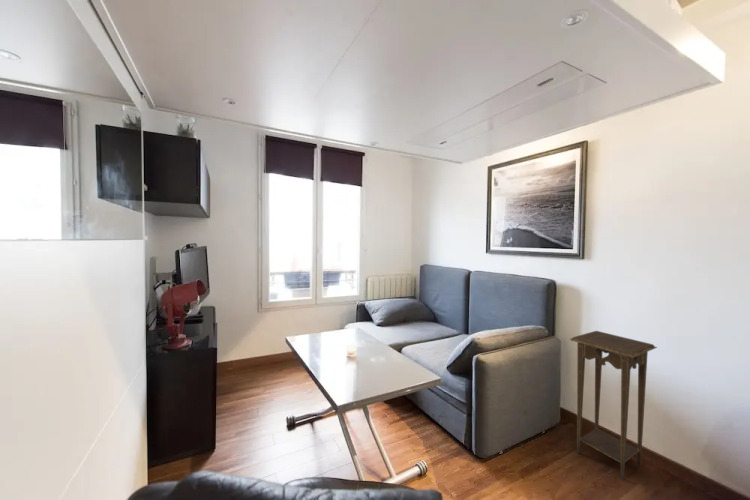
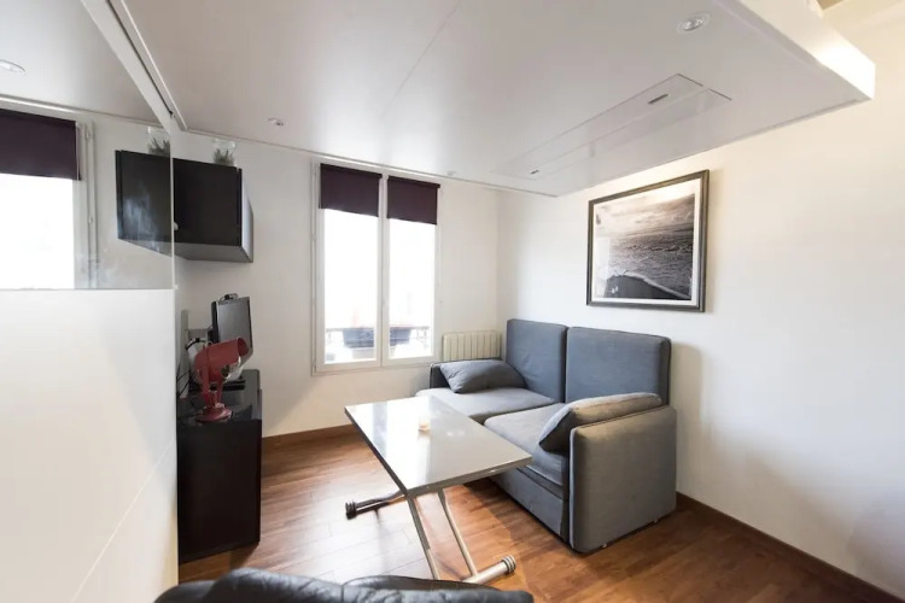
- pedestal table [569,330,658,481]
